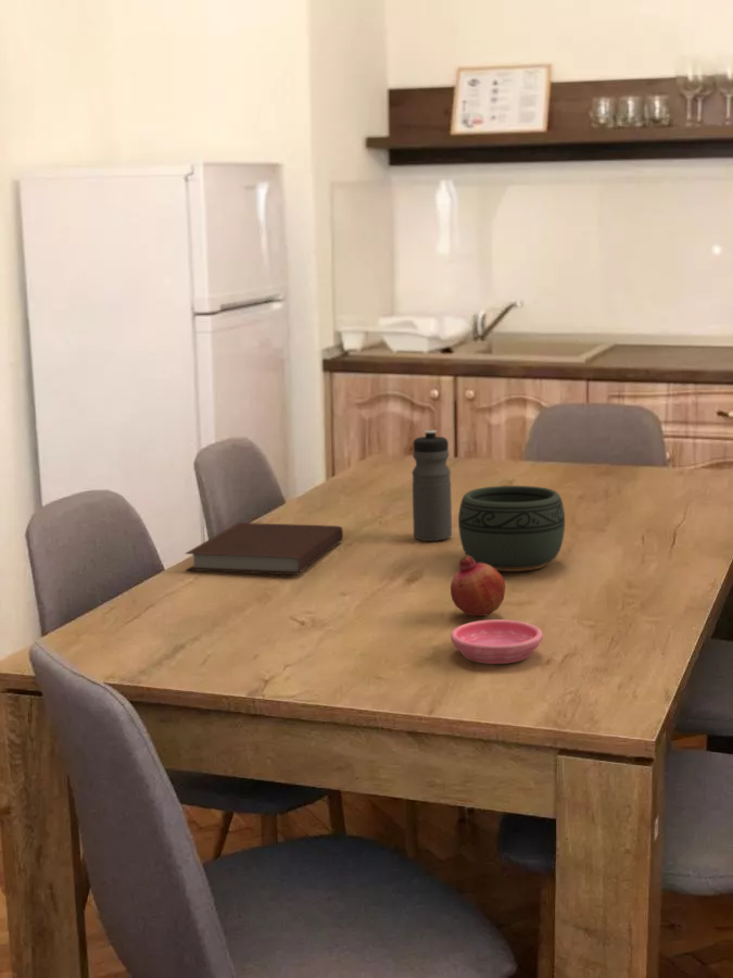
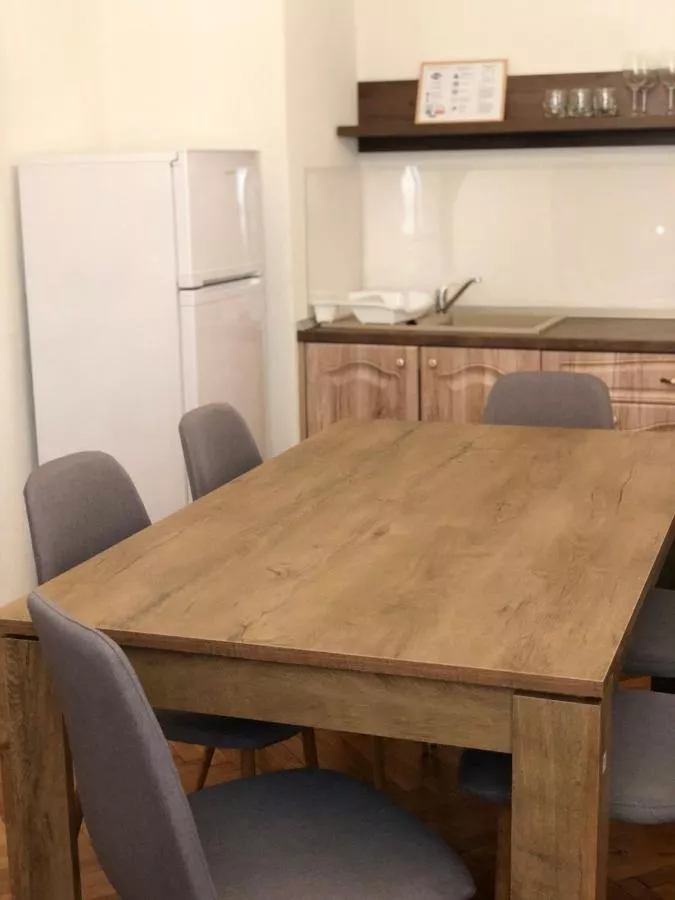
- notebook [184,522,344,576]
- bowl [457,485,566,573]
- water bottle [410,429,453,542]
- fruit [450,554,506,617]
- saucer [450,618,544,665]
